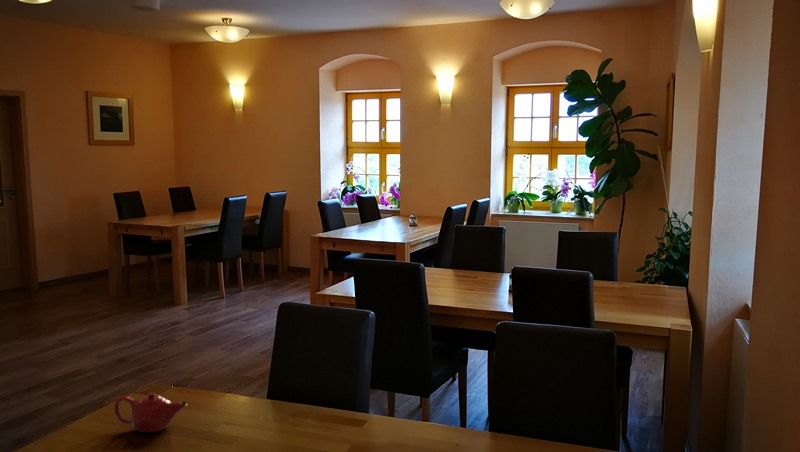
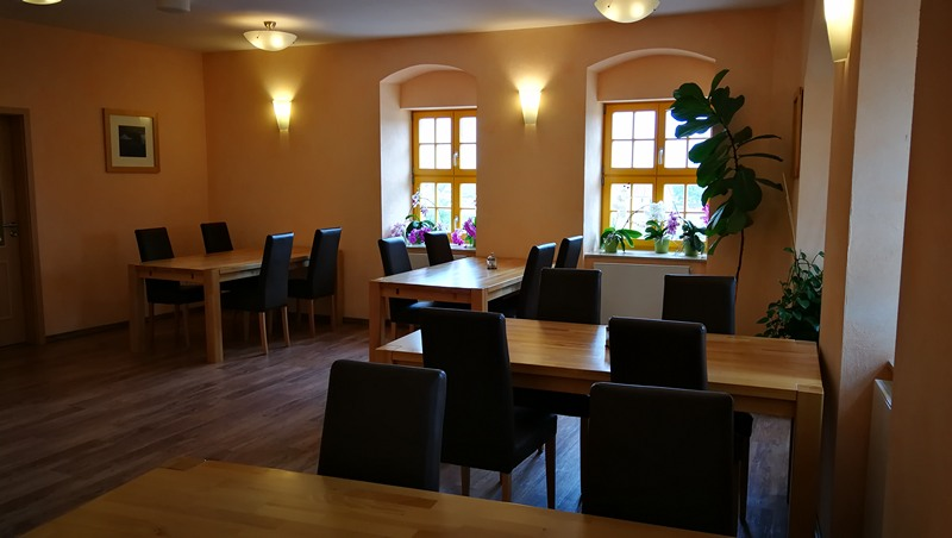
- teapot [113,392,189,433]
